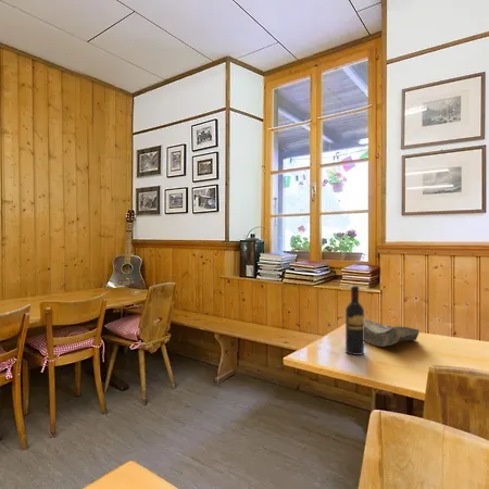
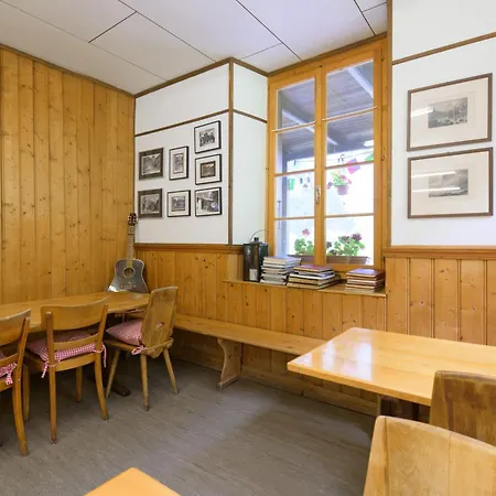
- decorative bowl [364,318,421,348]
- wine bottle [344,285,365,356]
